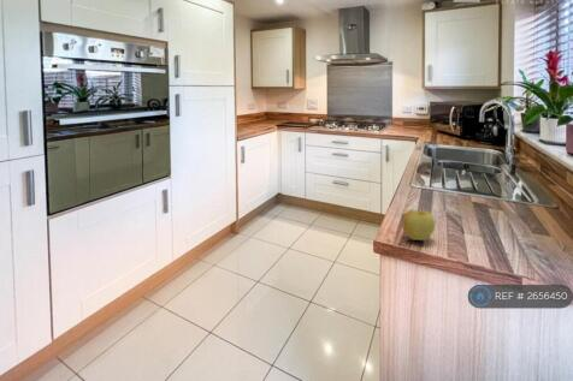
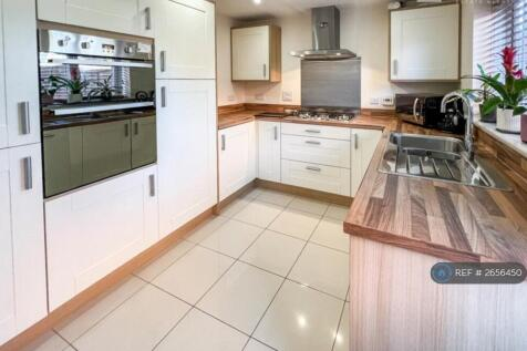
- apple [401,208,436,242]
